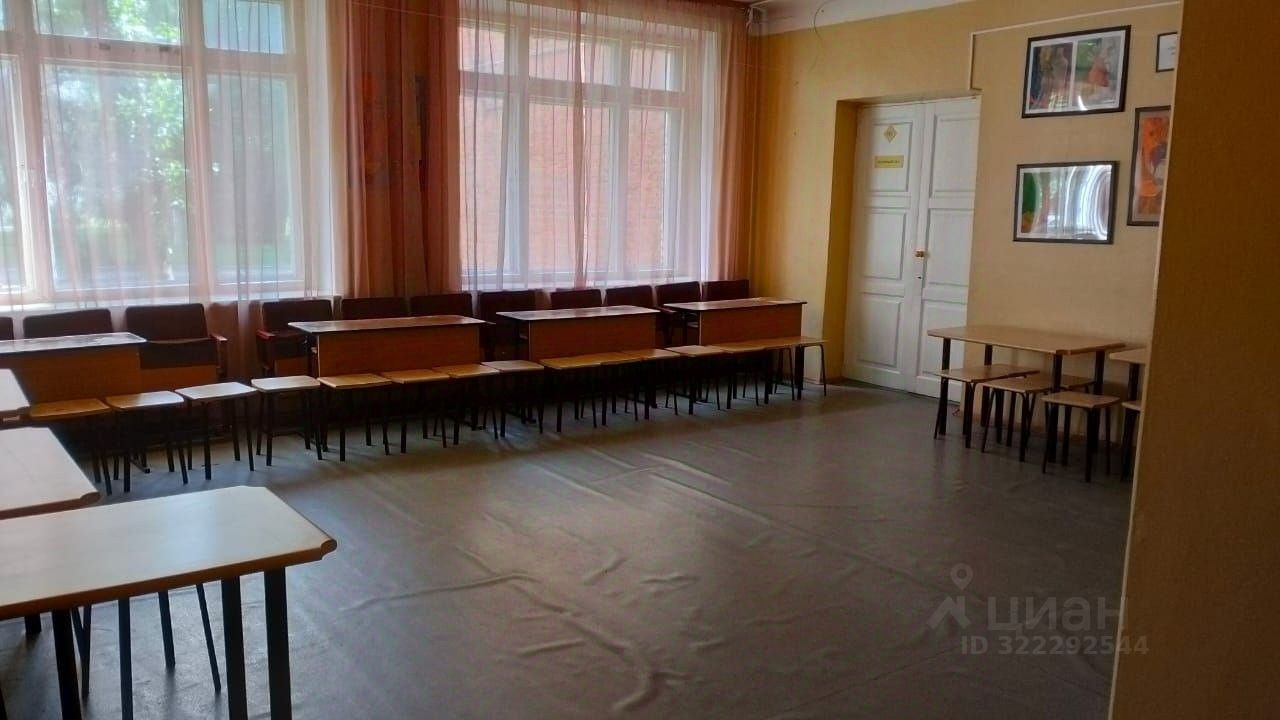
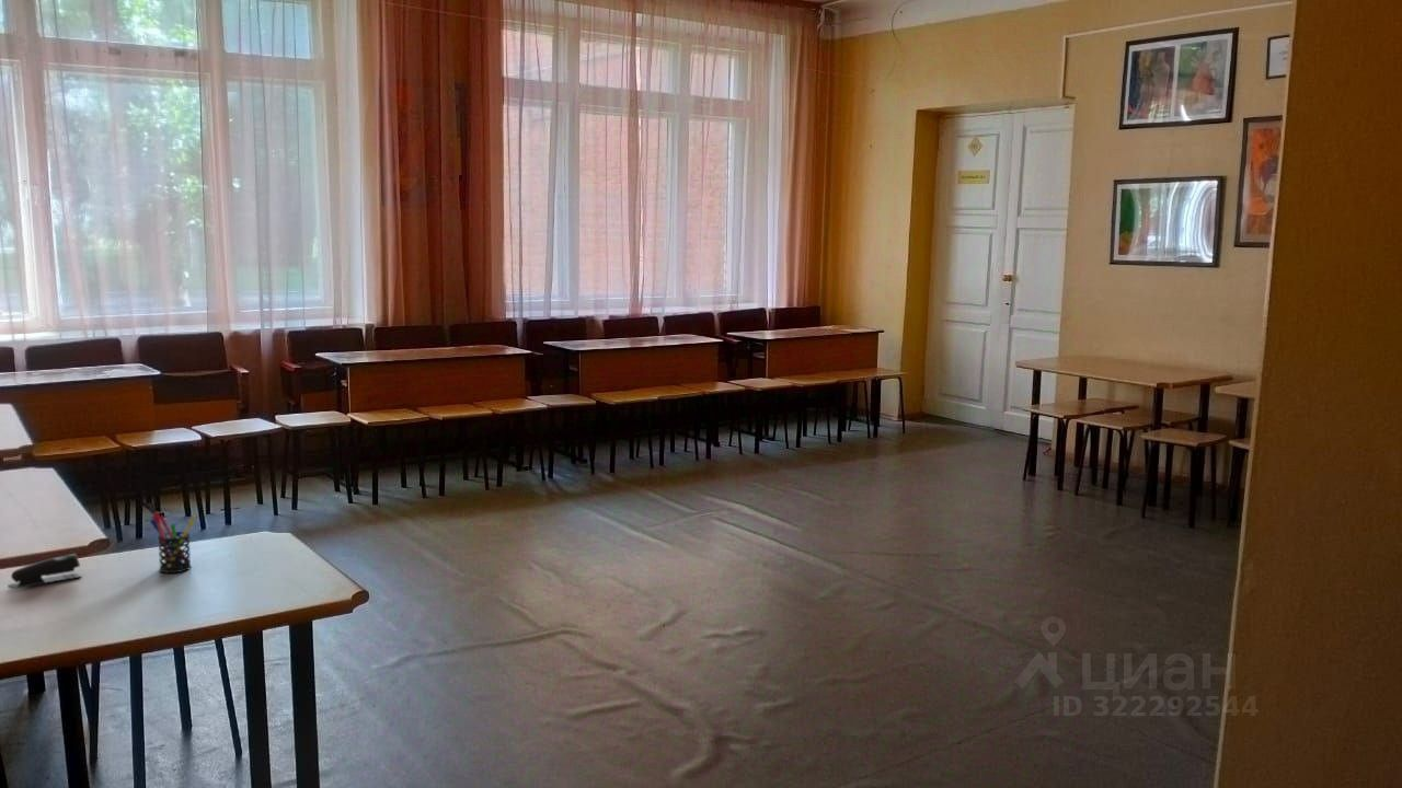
+ stapler [7,553,83,590]
+ pen holder [149,511,197,573]
